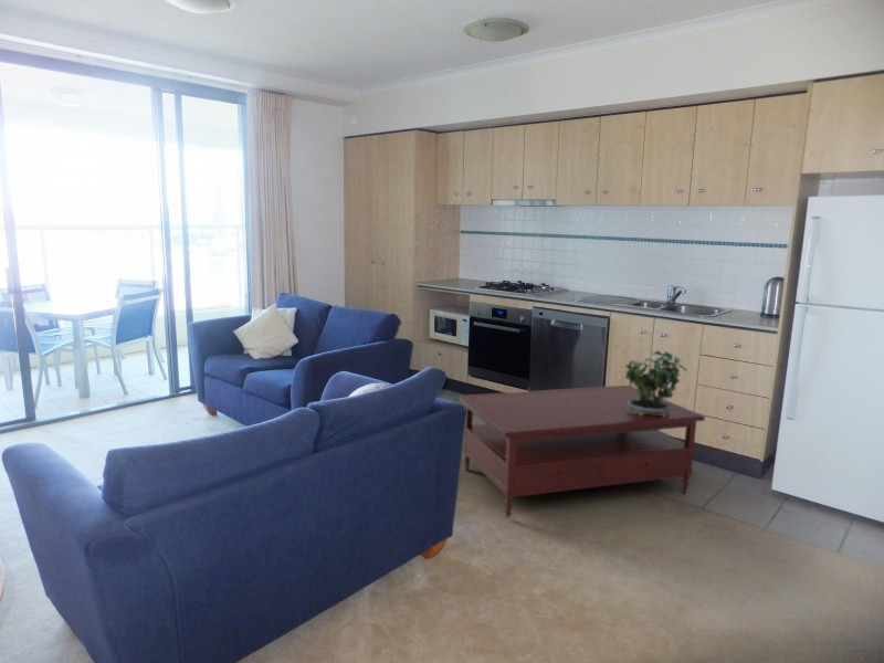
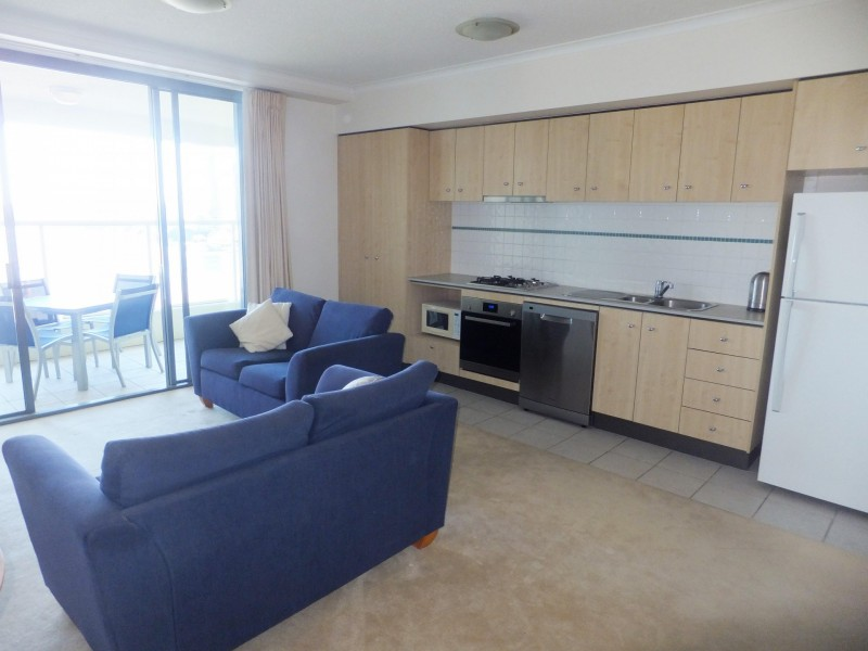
- coffee table [457,385,706,518]
- potted plant [623,348,687,418]
